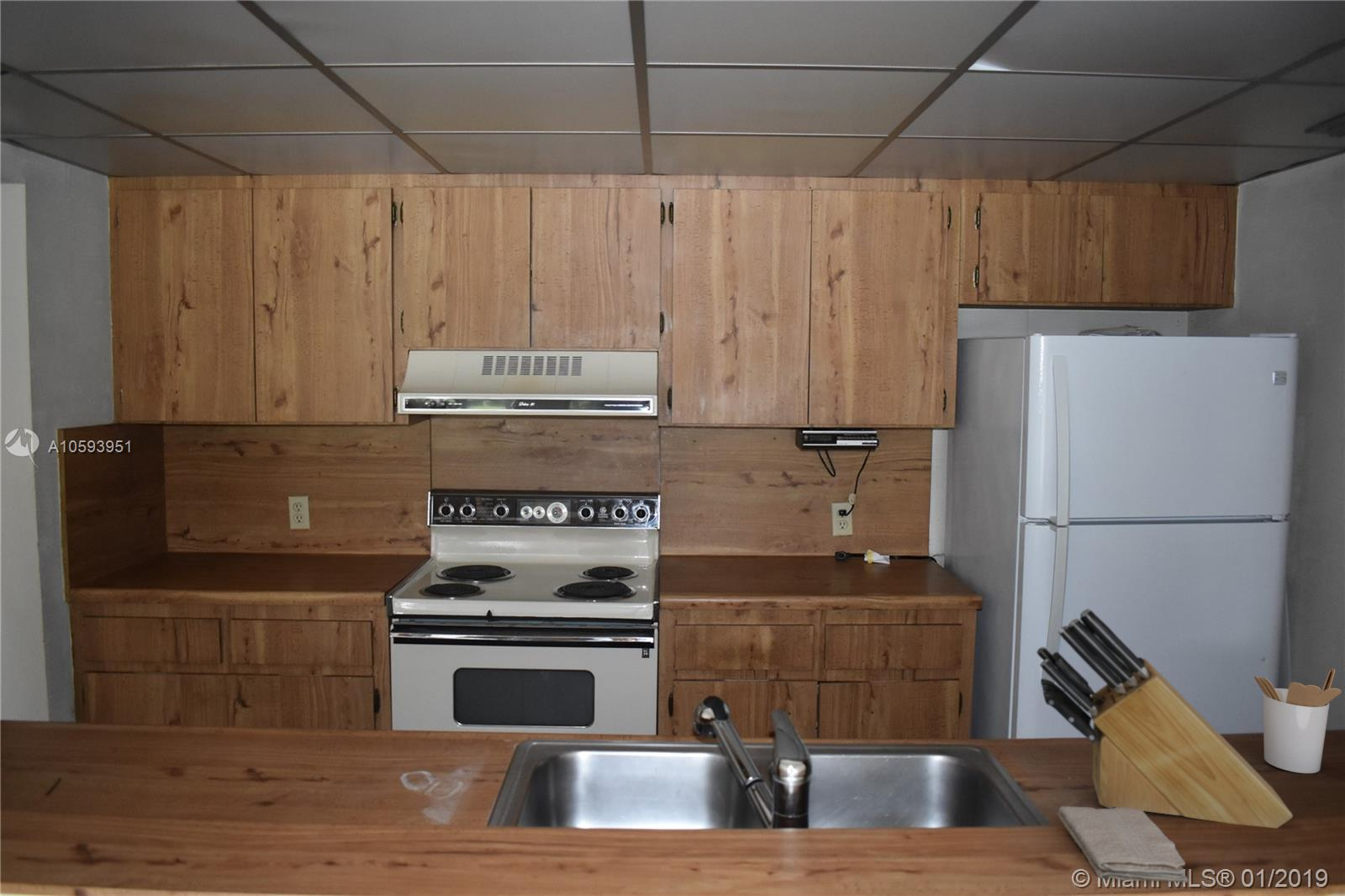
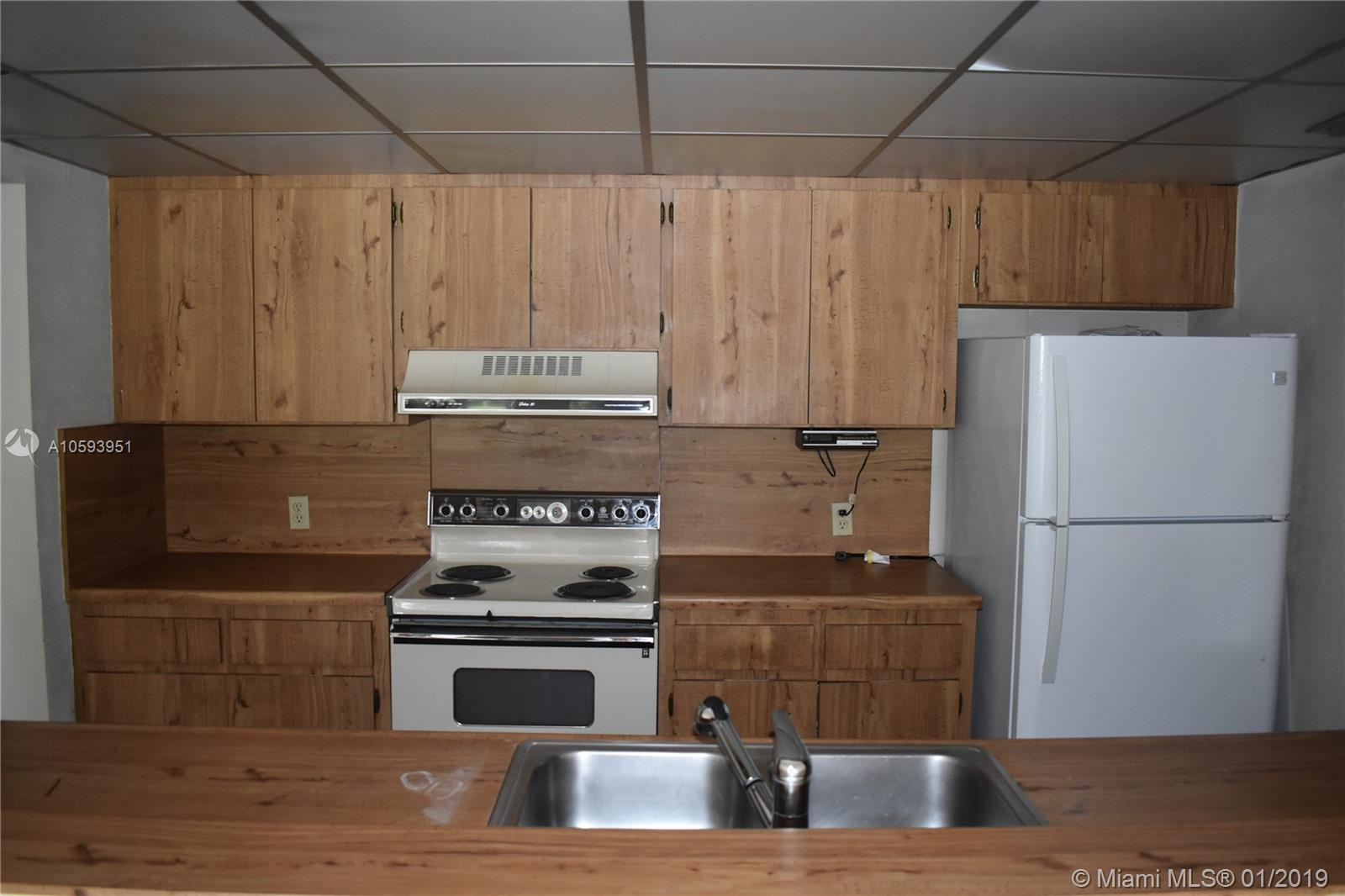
- washcloth [1057,805,1189,883]
- utensil holder [1253,668,1342,774]
- knife block [1036,608,1294,829]
